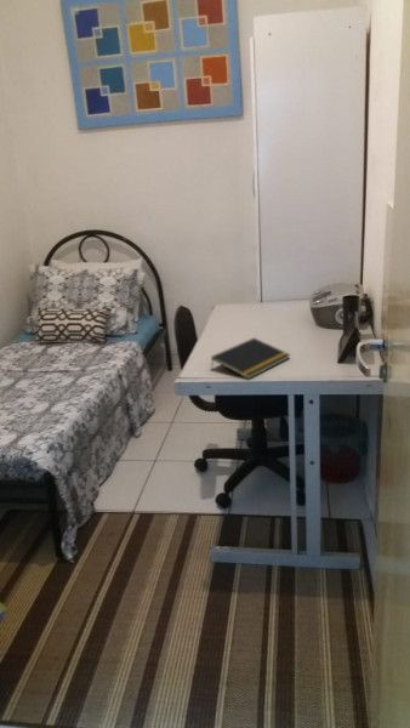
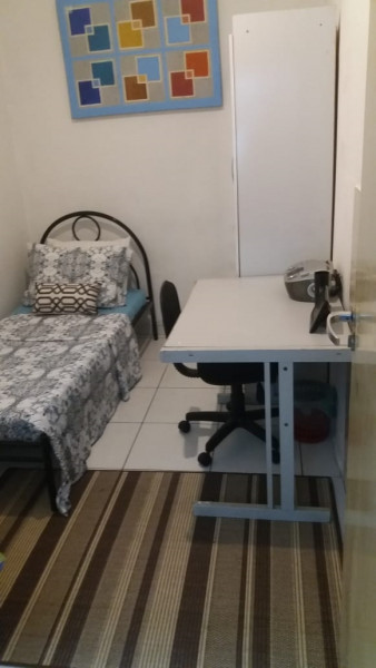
- notepad [210,336,291,380]
